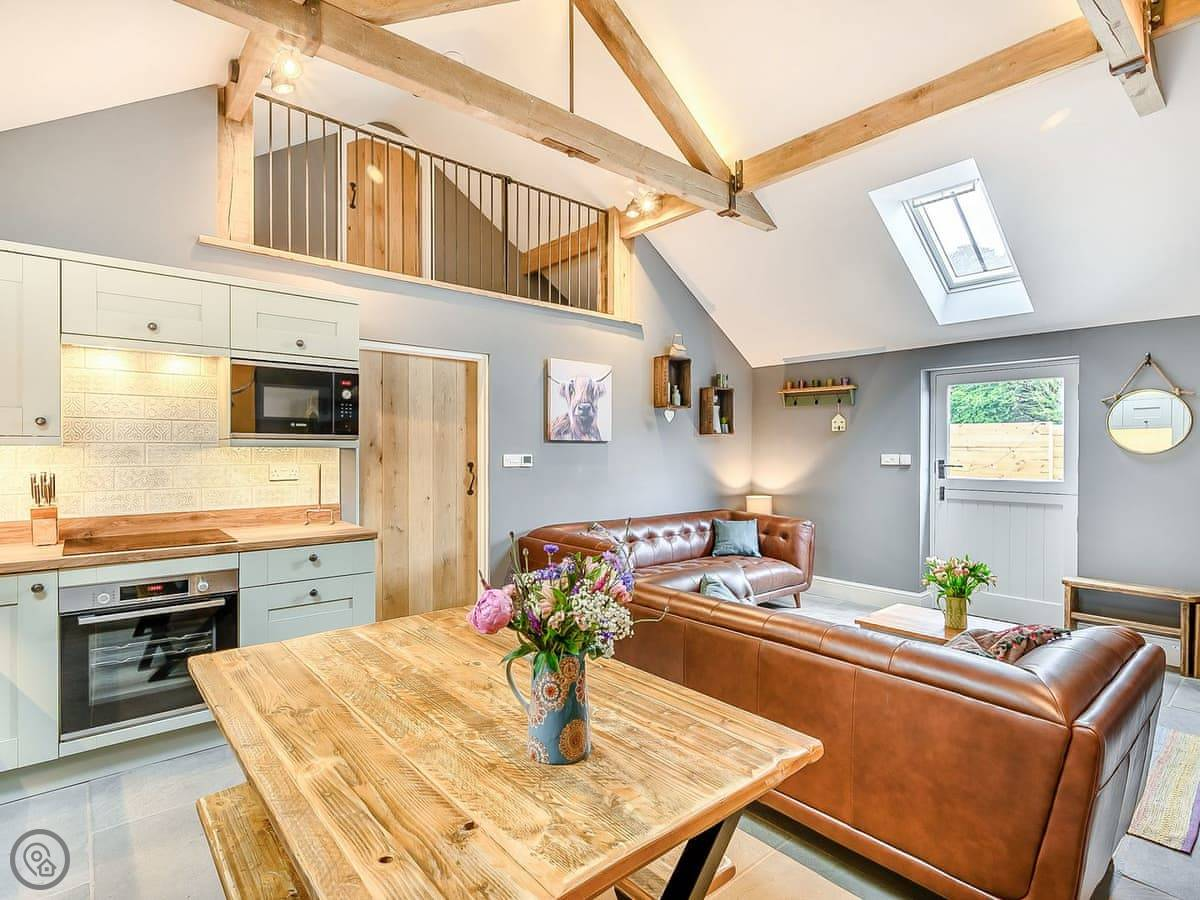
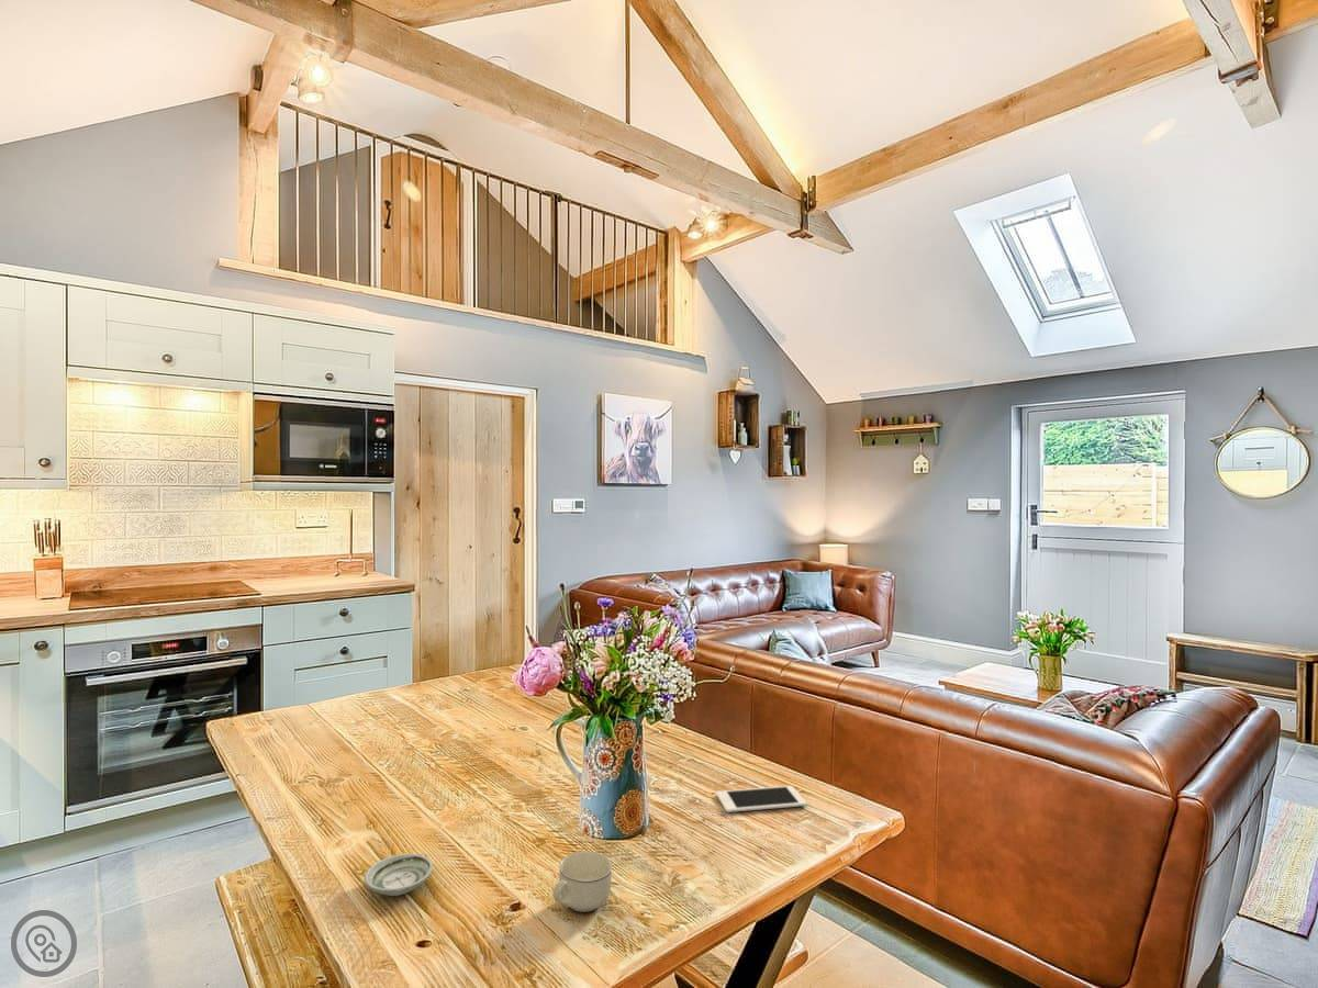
+ cup [552,850,613,913]
+ saucer [364,853,434,897]
+ cell phone [715,785,807,813]
